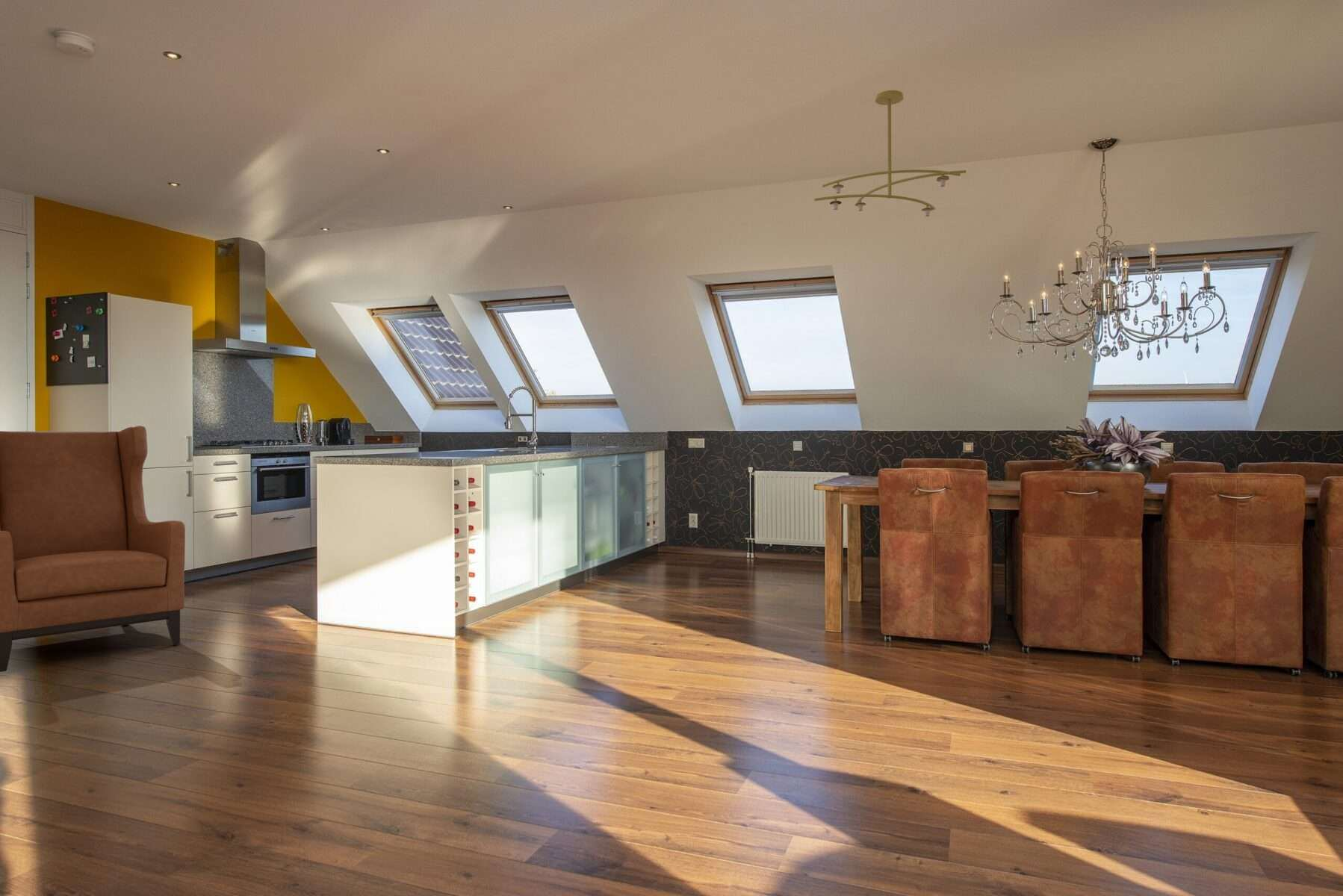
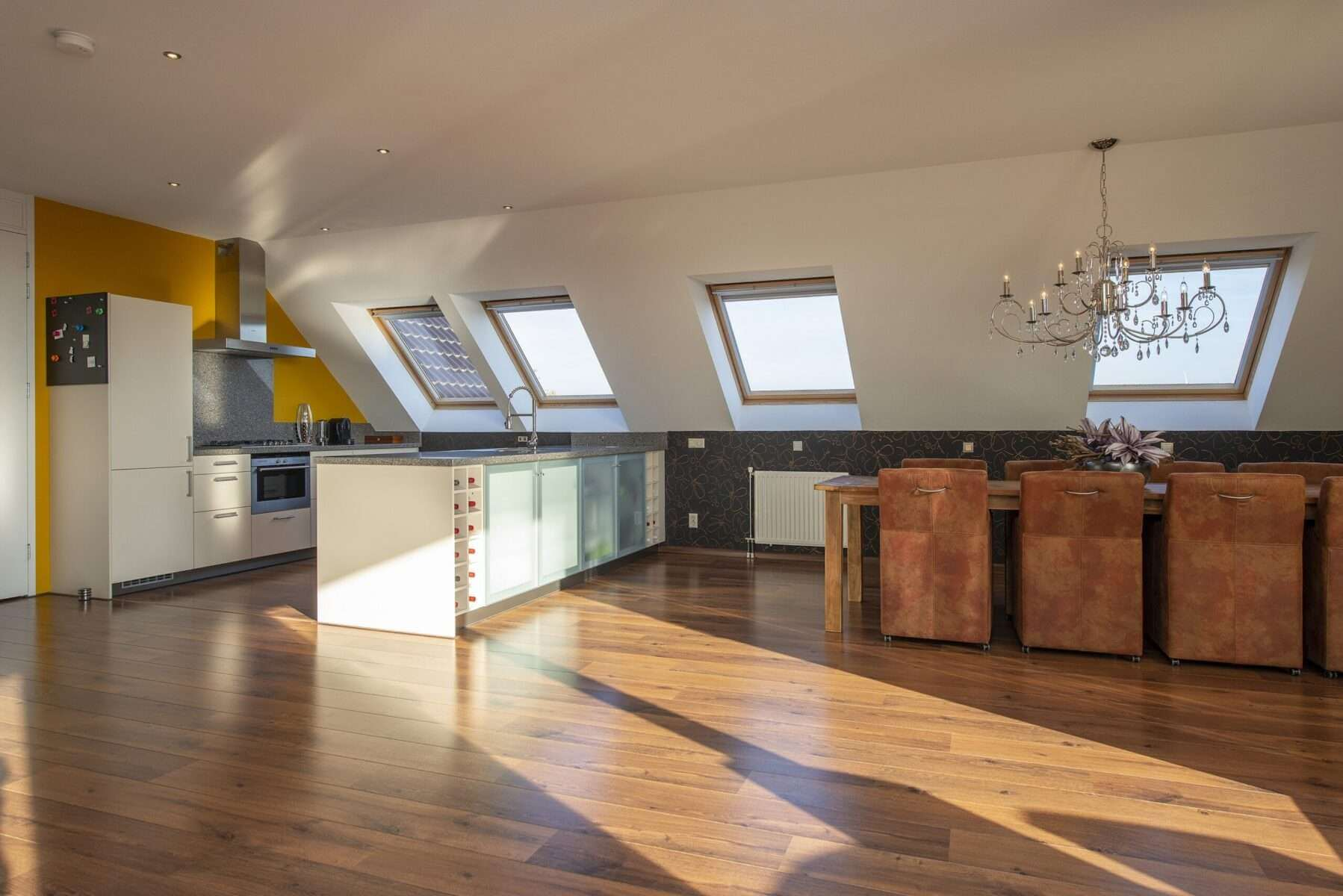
- ceiling light fixture [813,90,967,217]
- chair [0,425,186,673]
